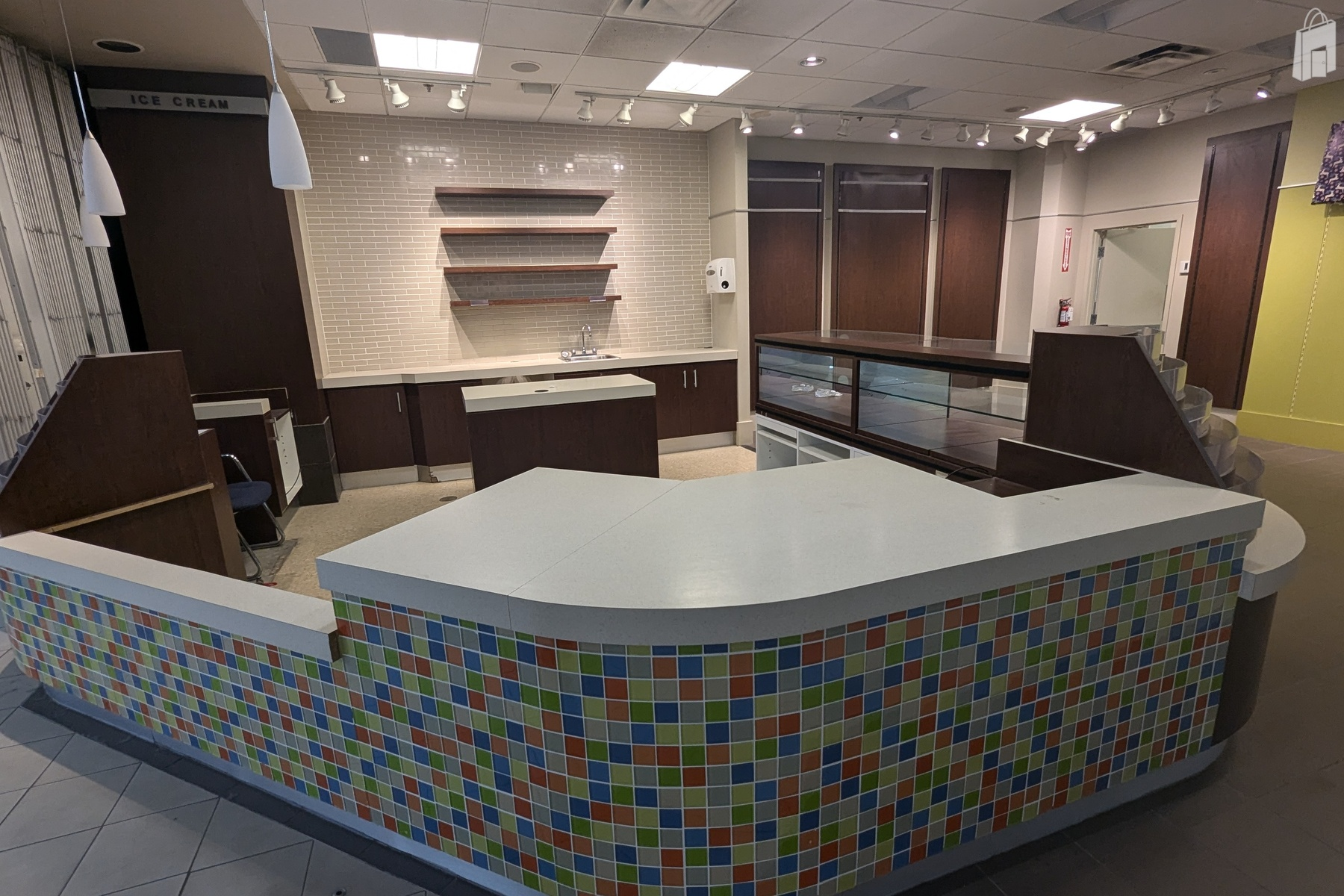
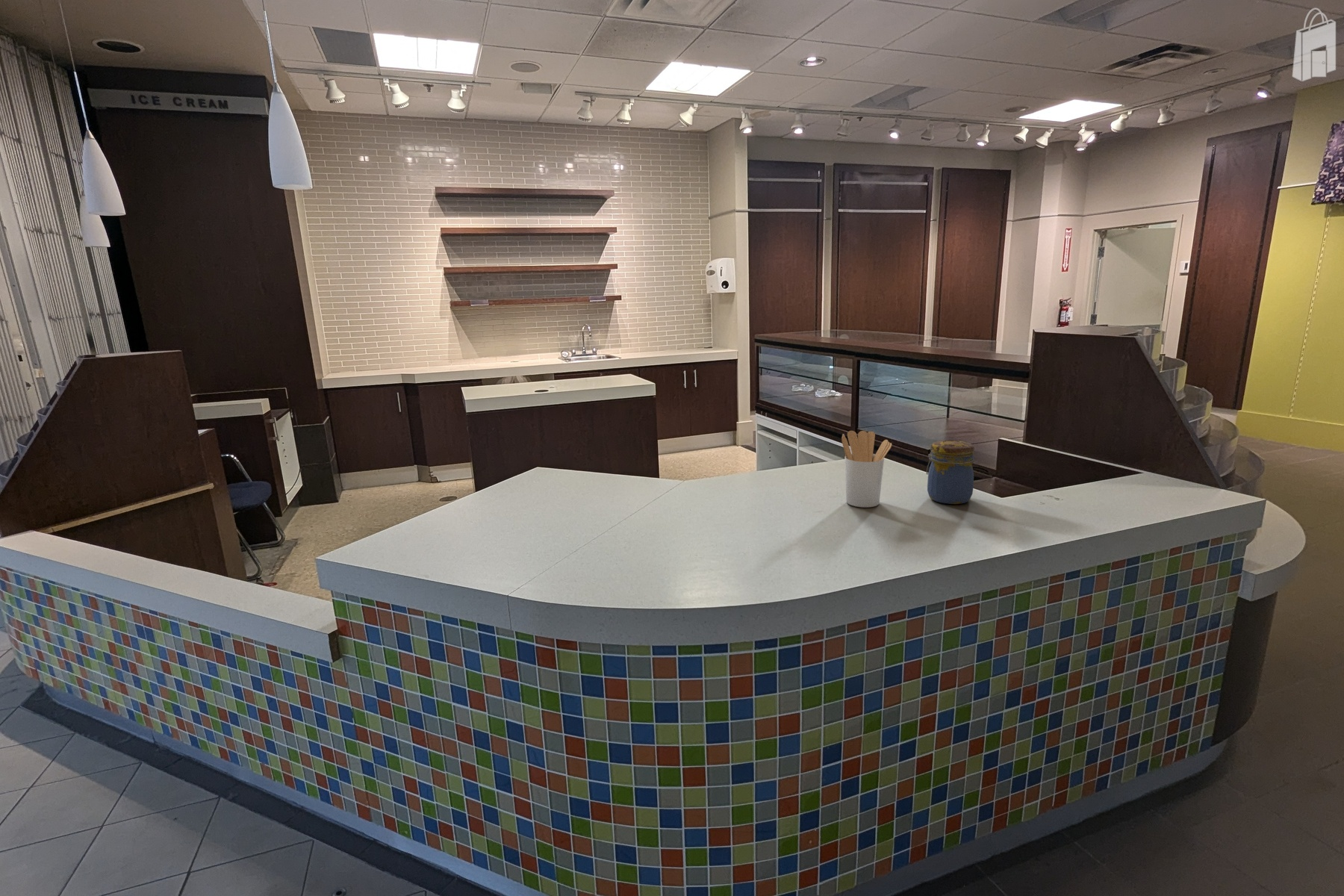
+ utensil holder [841,430,893,508]
+ jar [926,440,975,505]
